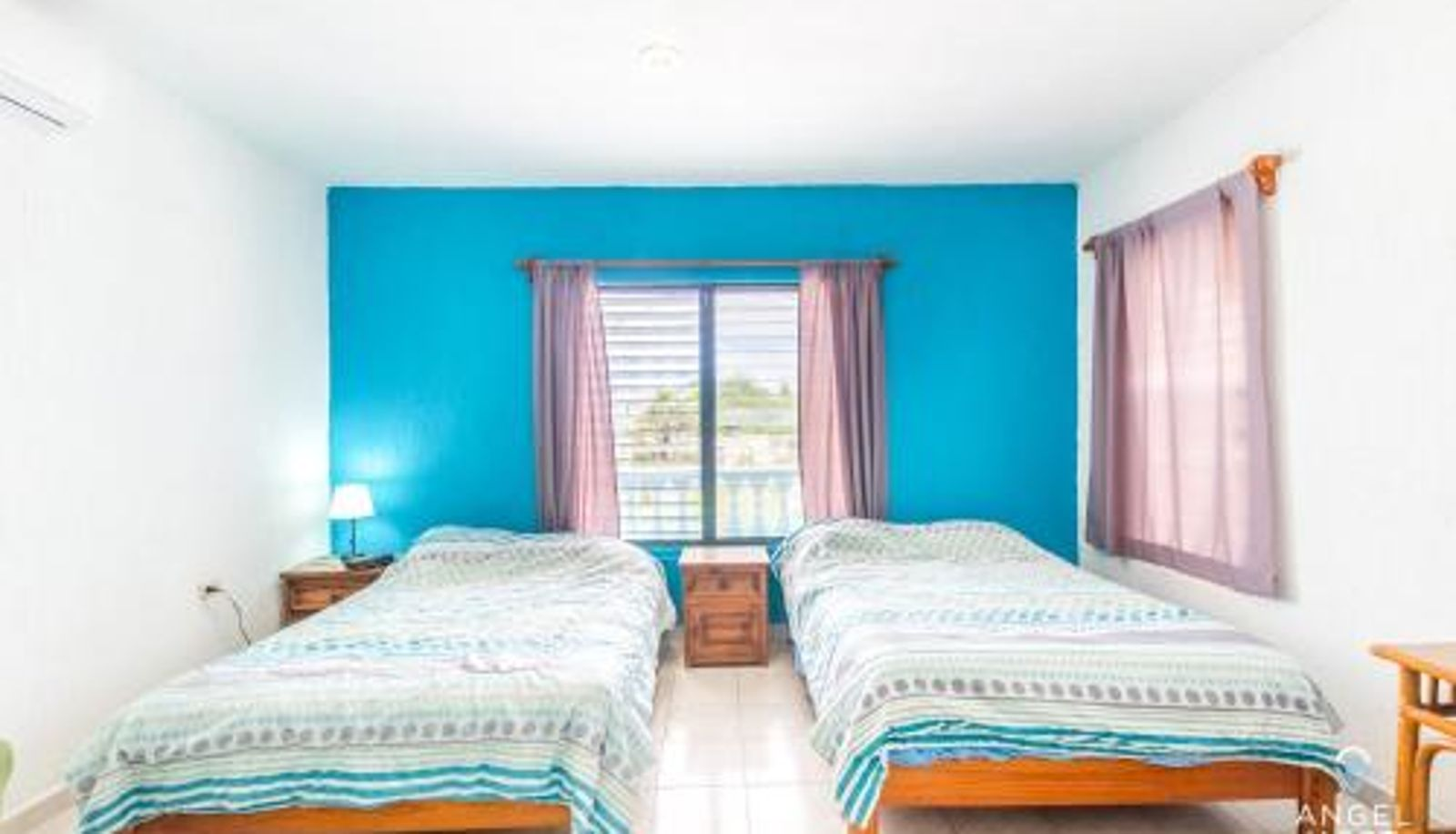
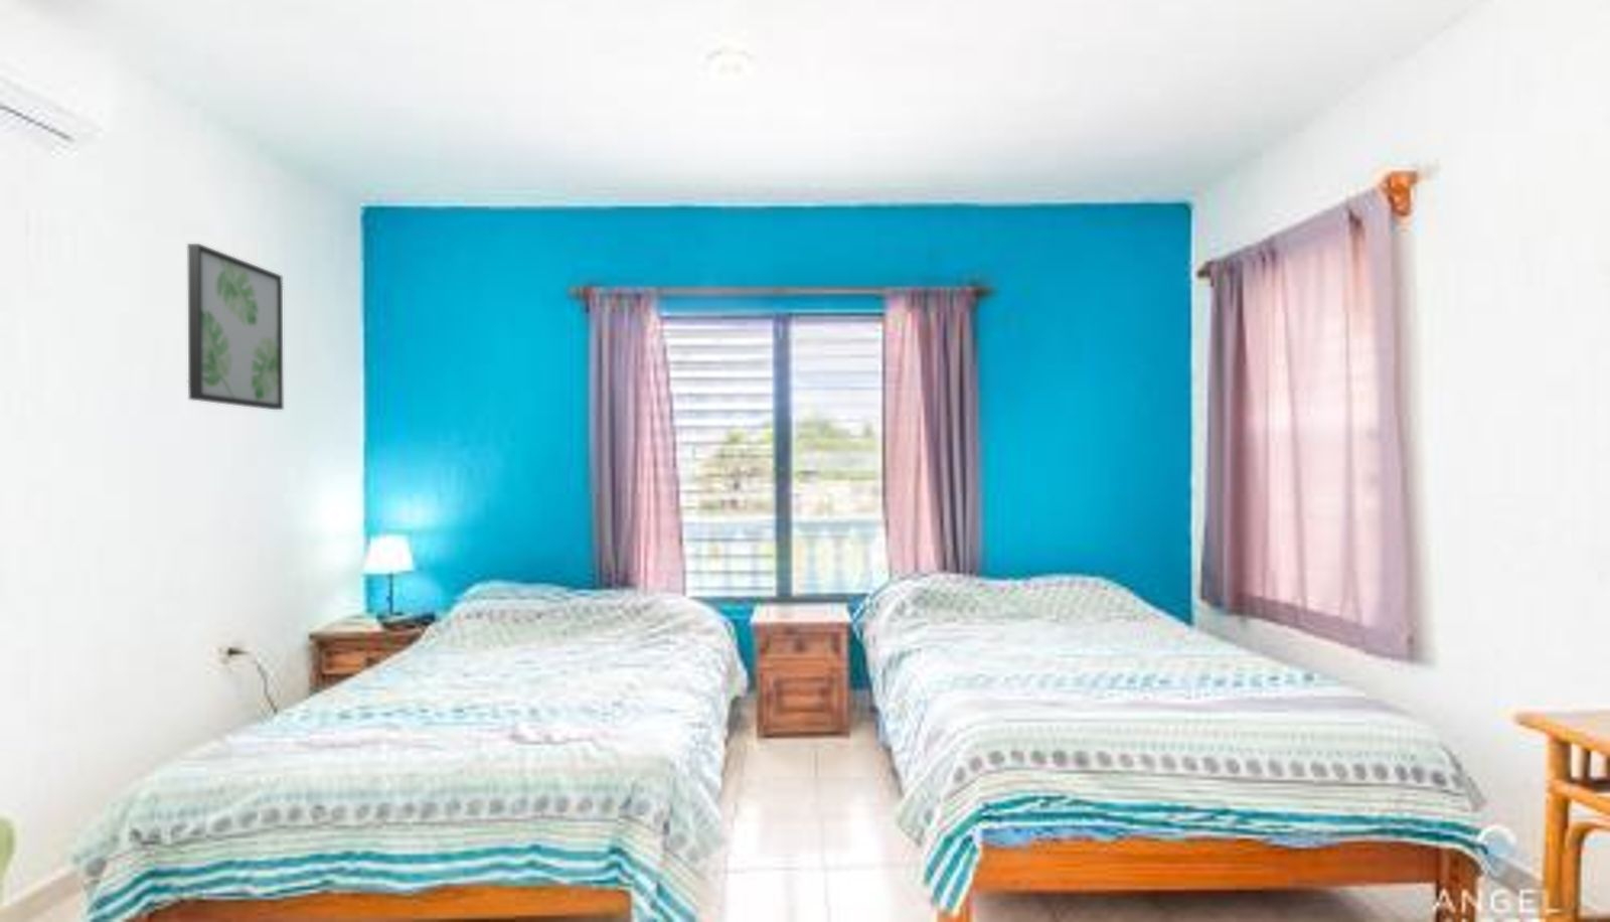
+ wall art [186,242,285,410]
